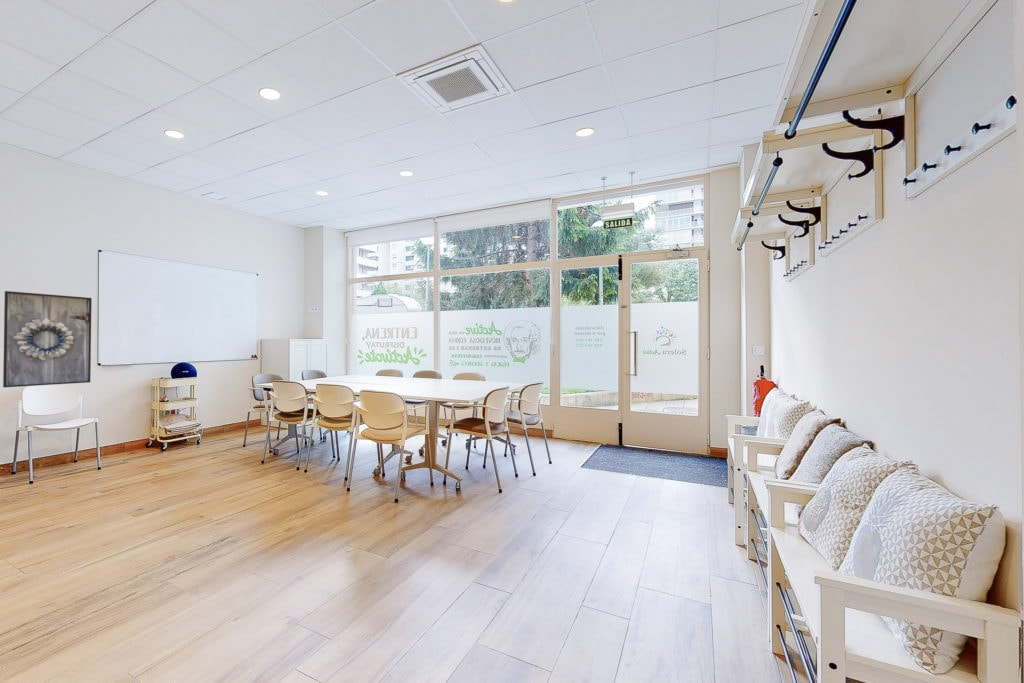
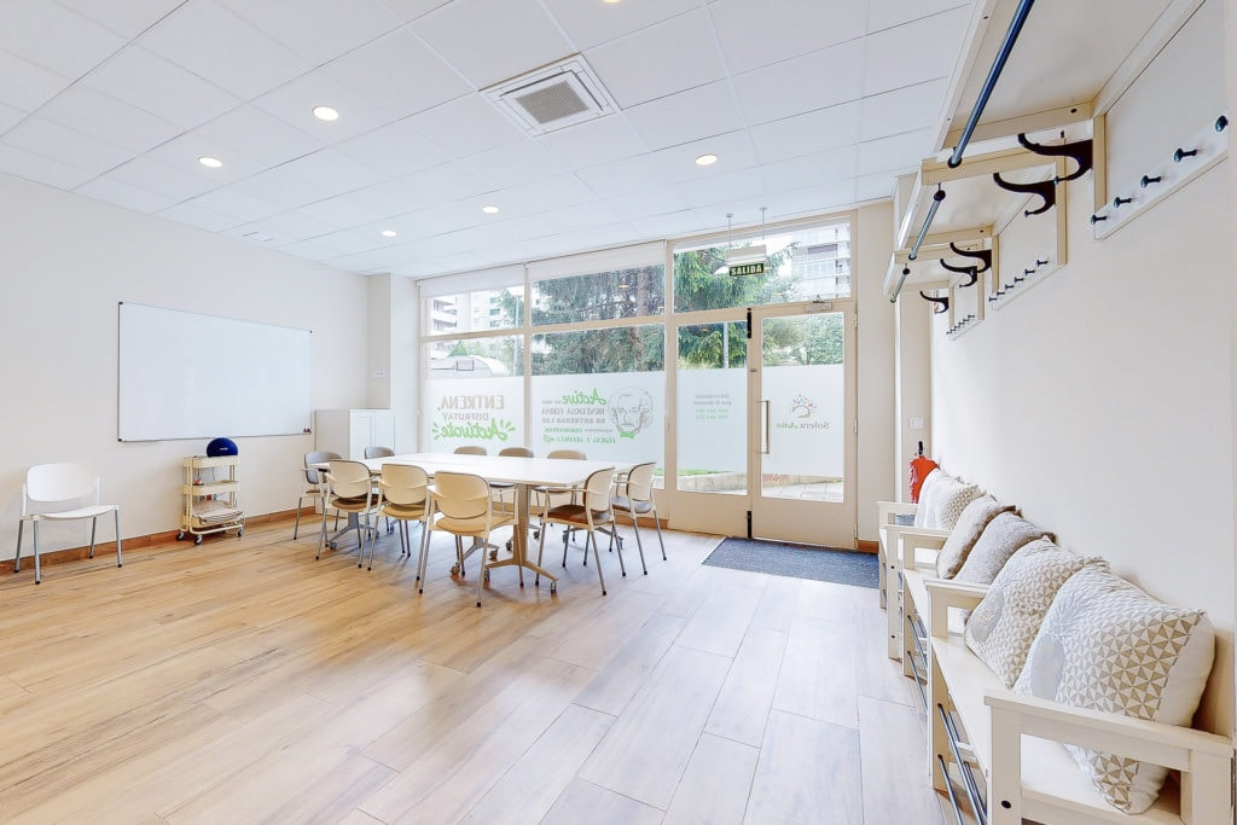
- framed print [2,290,93,388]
